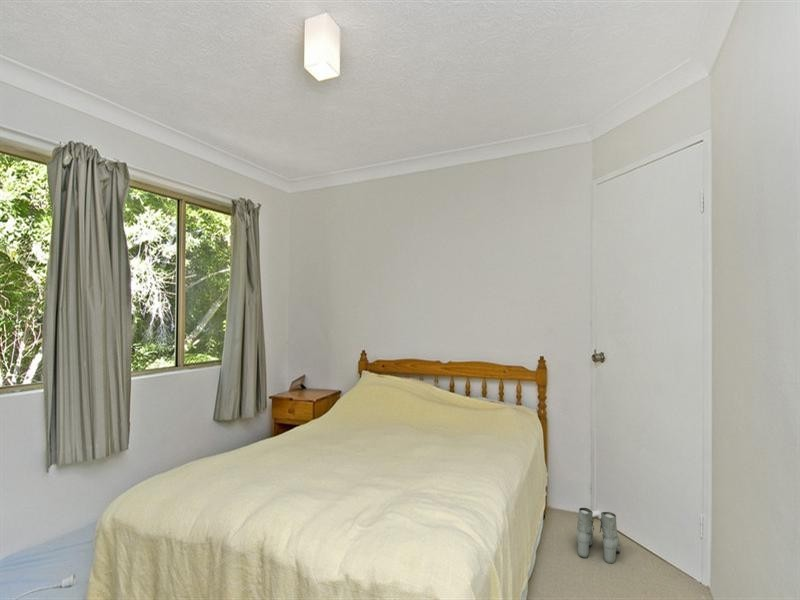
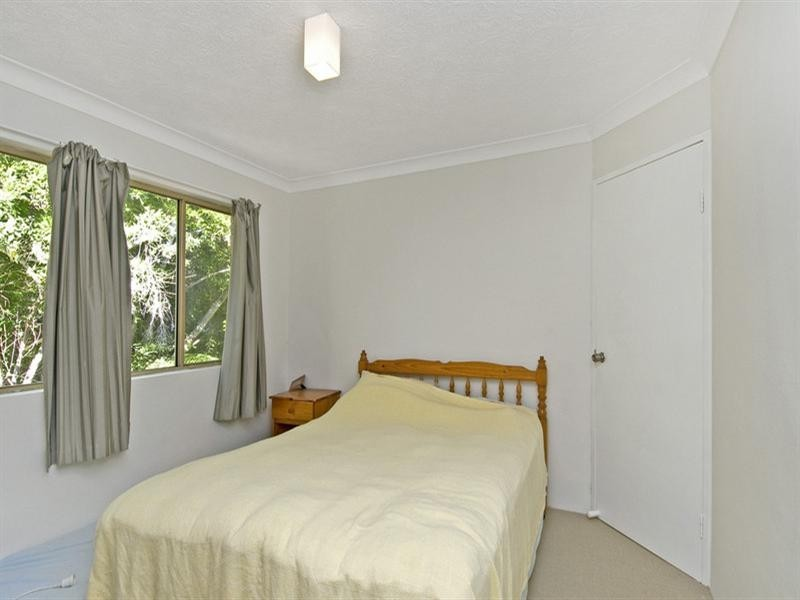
- boots [575,507,621,565]
